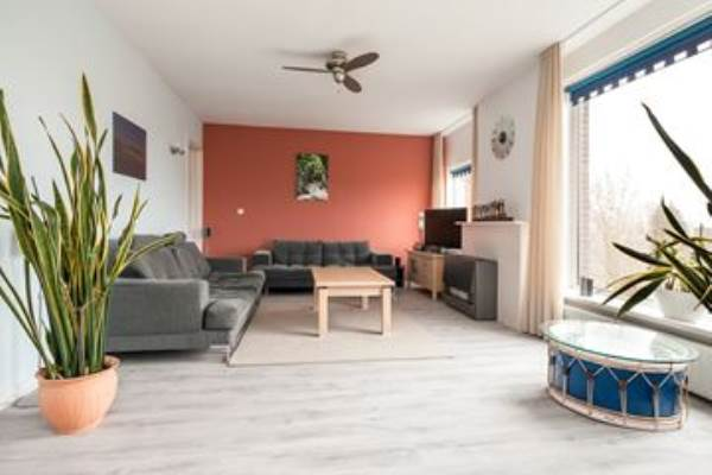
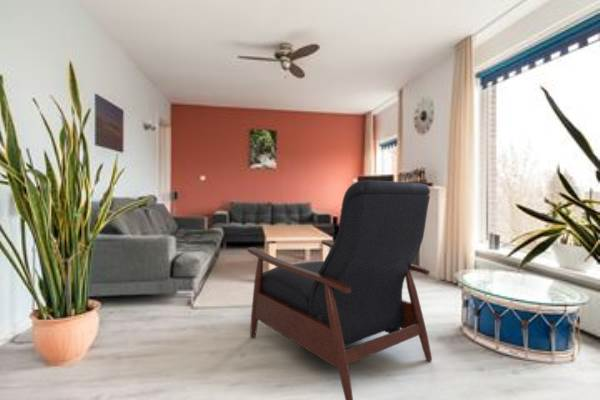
+ chair [246,179,433,400]
